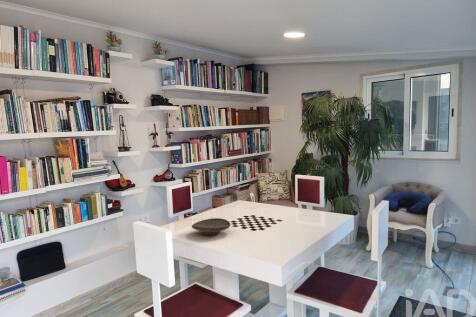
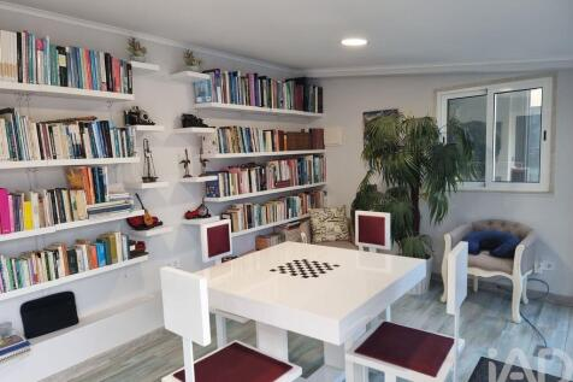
- decorative bowl [191,217,231,237]
